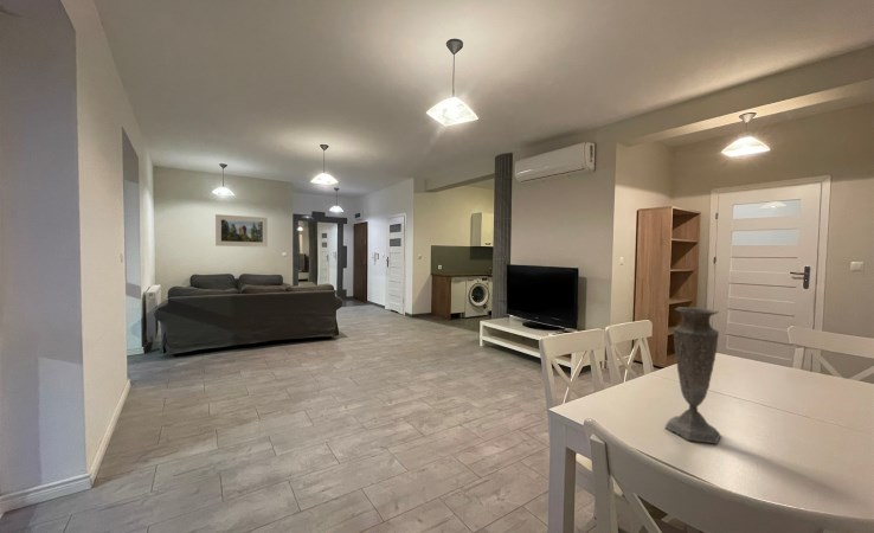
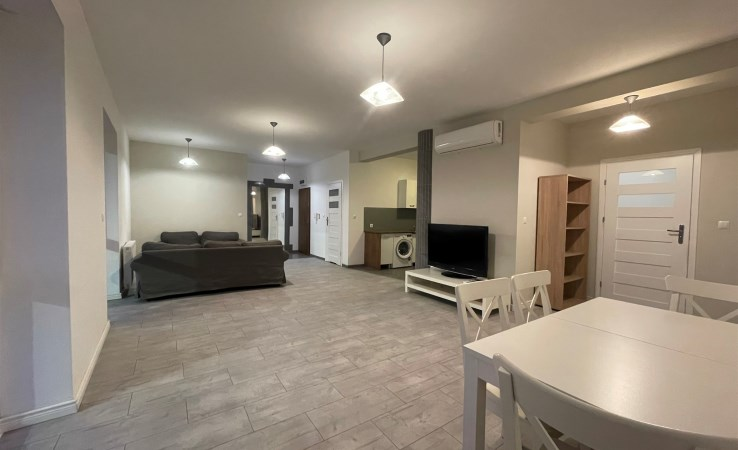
- vase [664,306,721,444]
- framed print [214,213,269,248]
